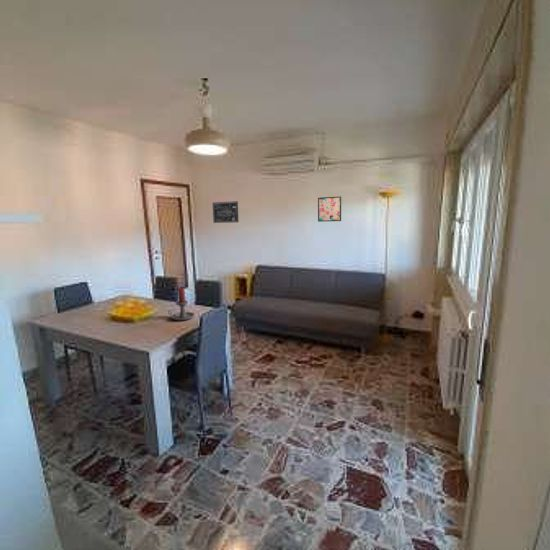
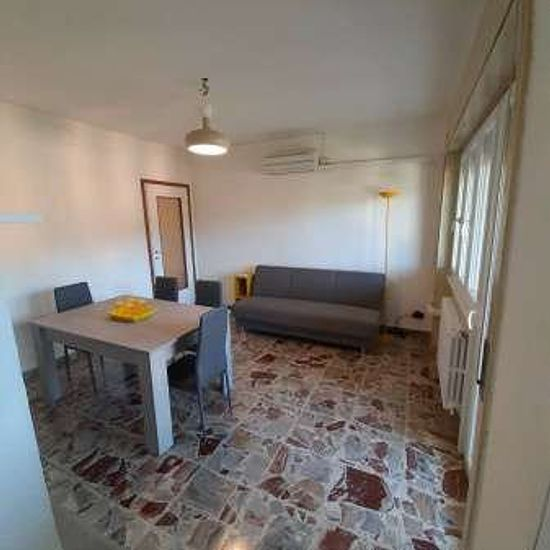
- wall art [212,200,240,224]
- wall art [317,196,342,223]
- candle holder [167,285,196,321]
